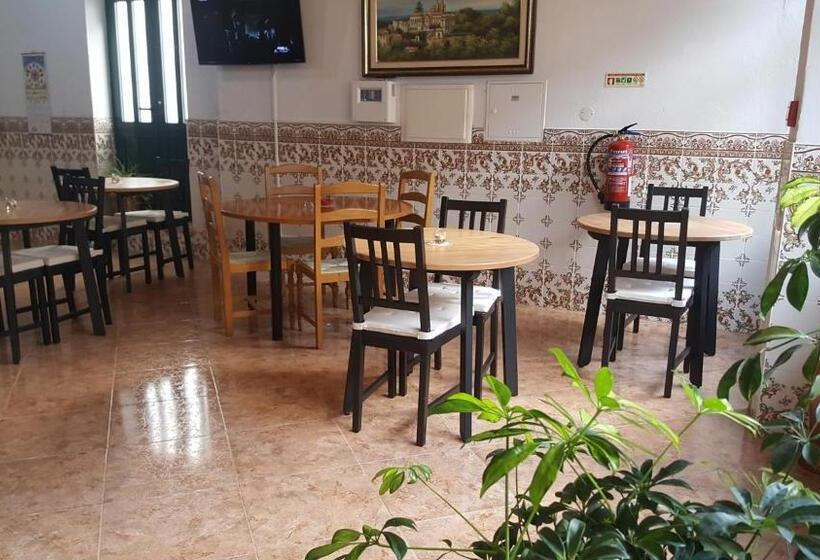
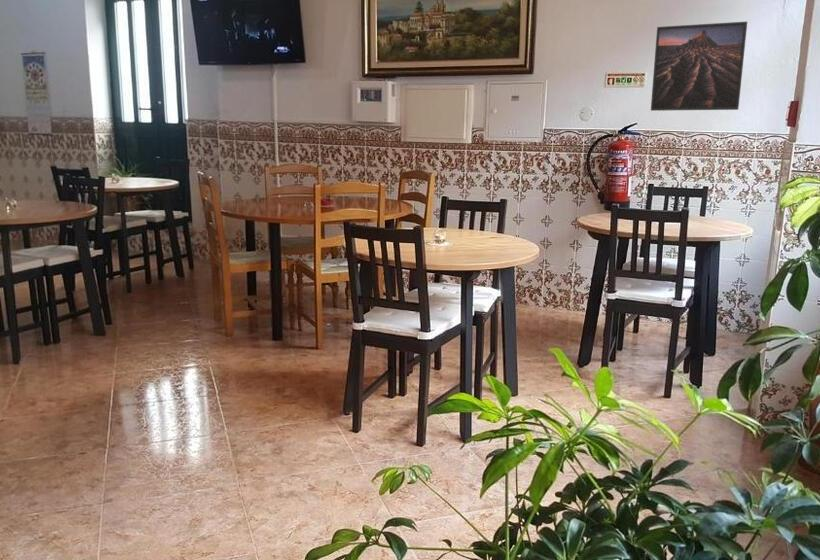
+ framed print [650,20,748,112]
